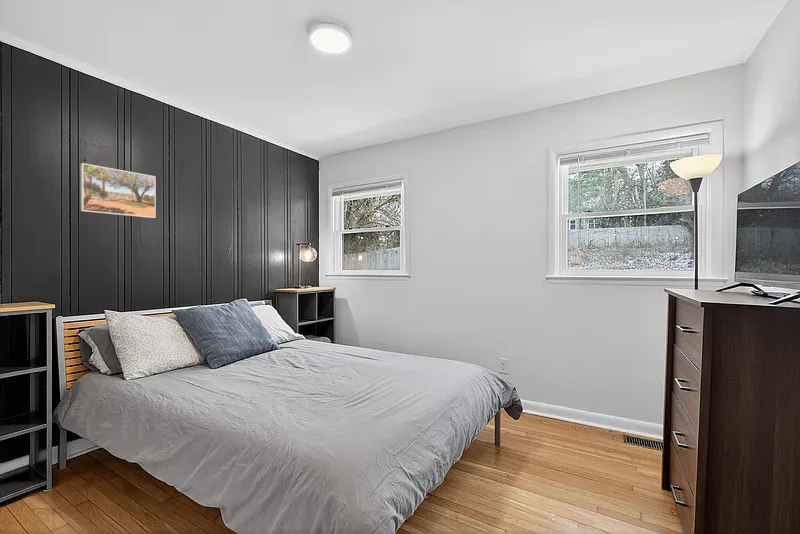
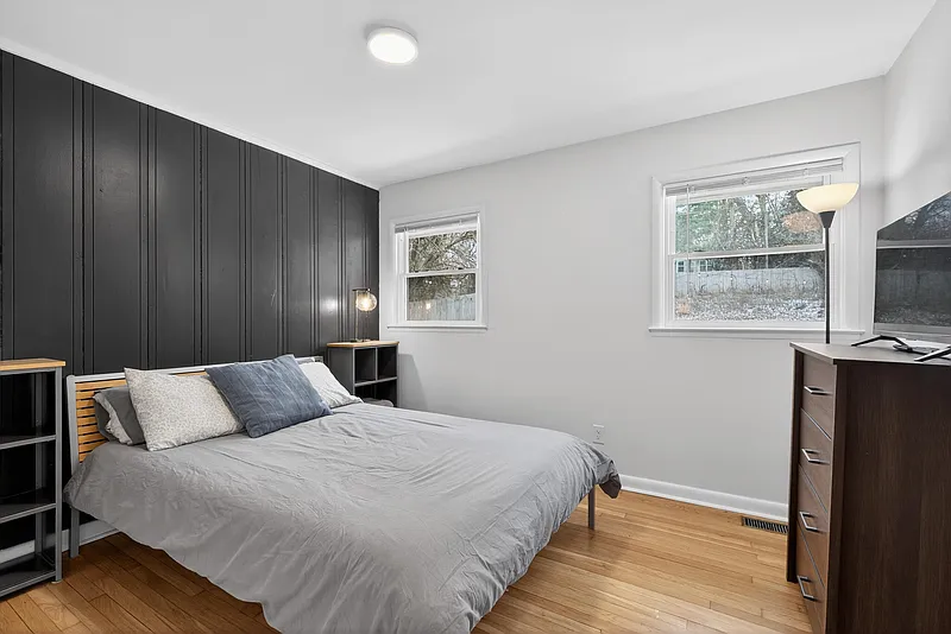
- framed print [79,162,157,219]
